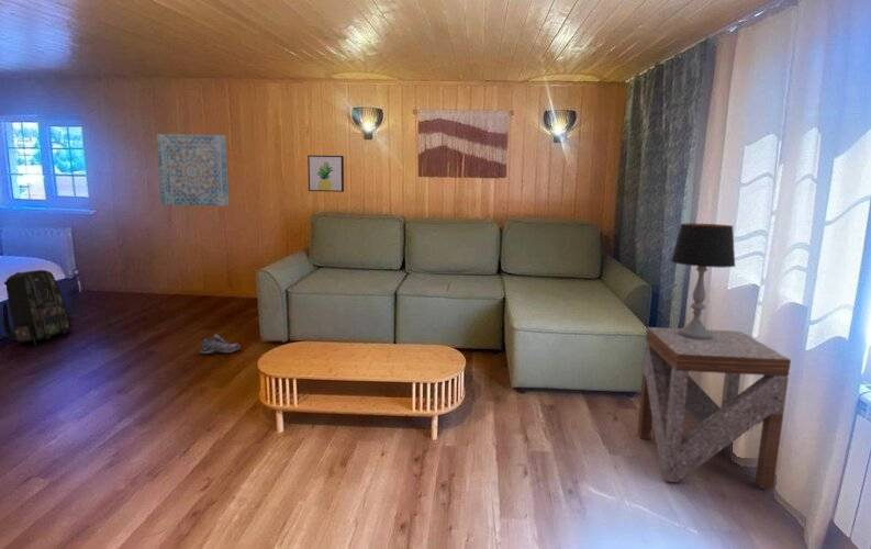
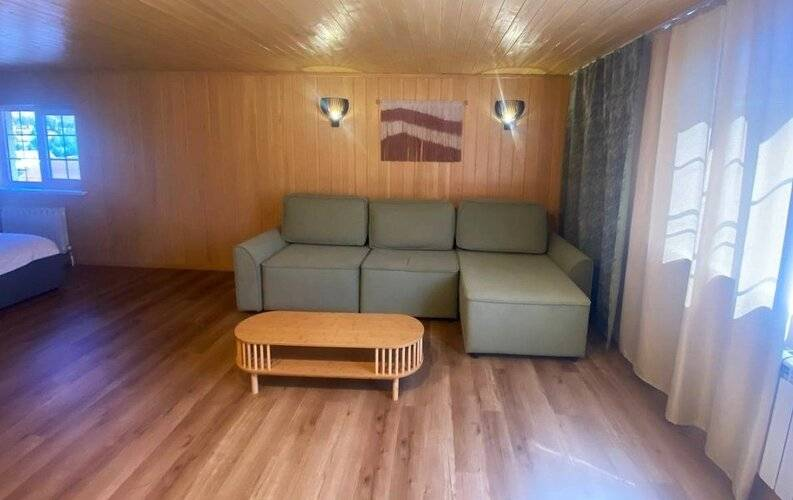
- backpack [2,269,72,346]
- wall art [156,133,230,206]
- wall art [306,155,345,193]
- table lamp [670,222,737,339]
- side table [637,326,792,490]
- shoe [199,333,241,355]
